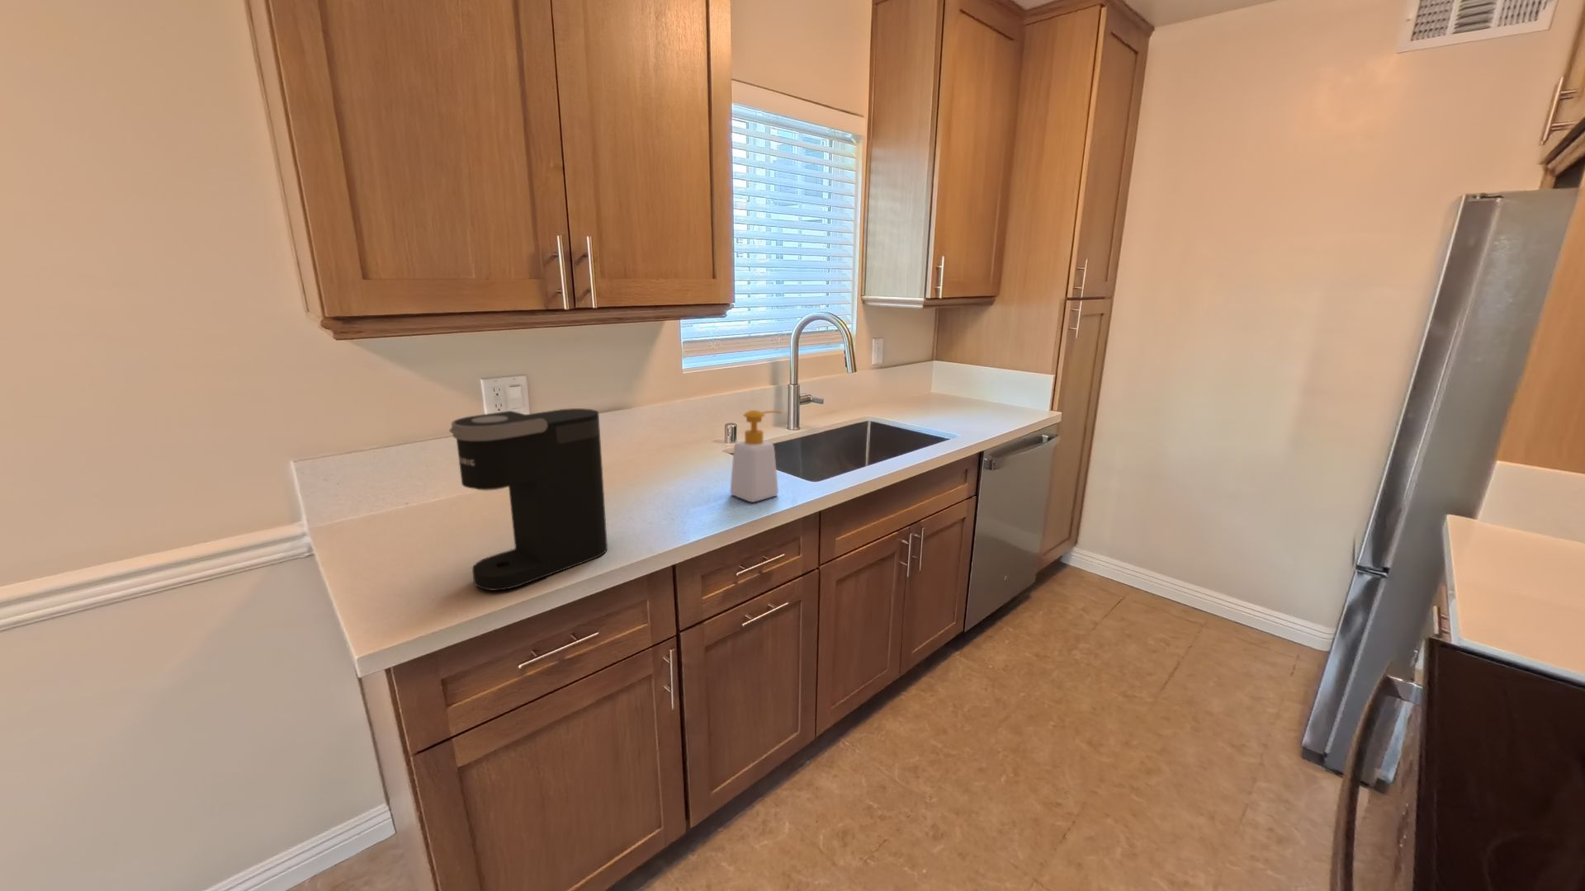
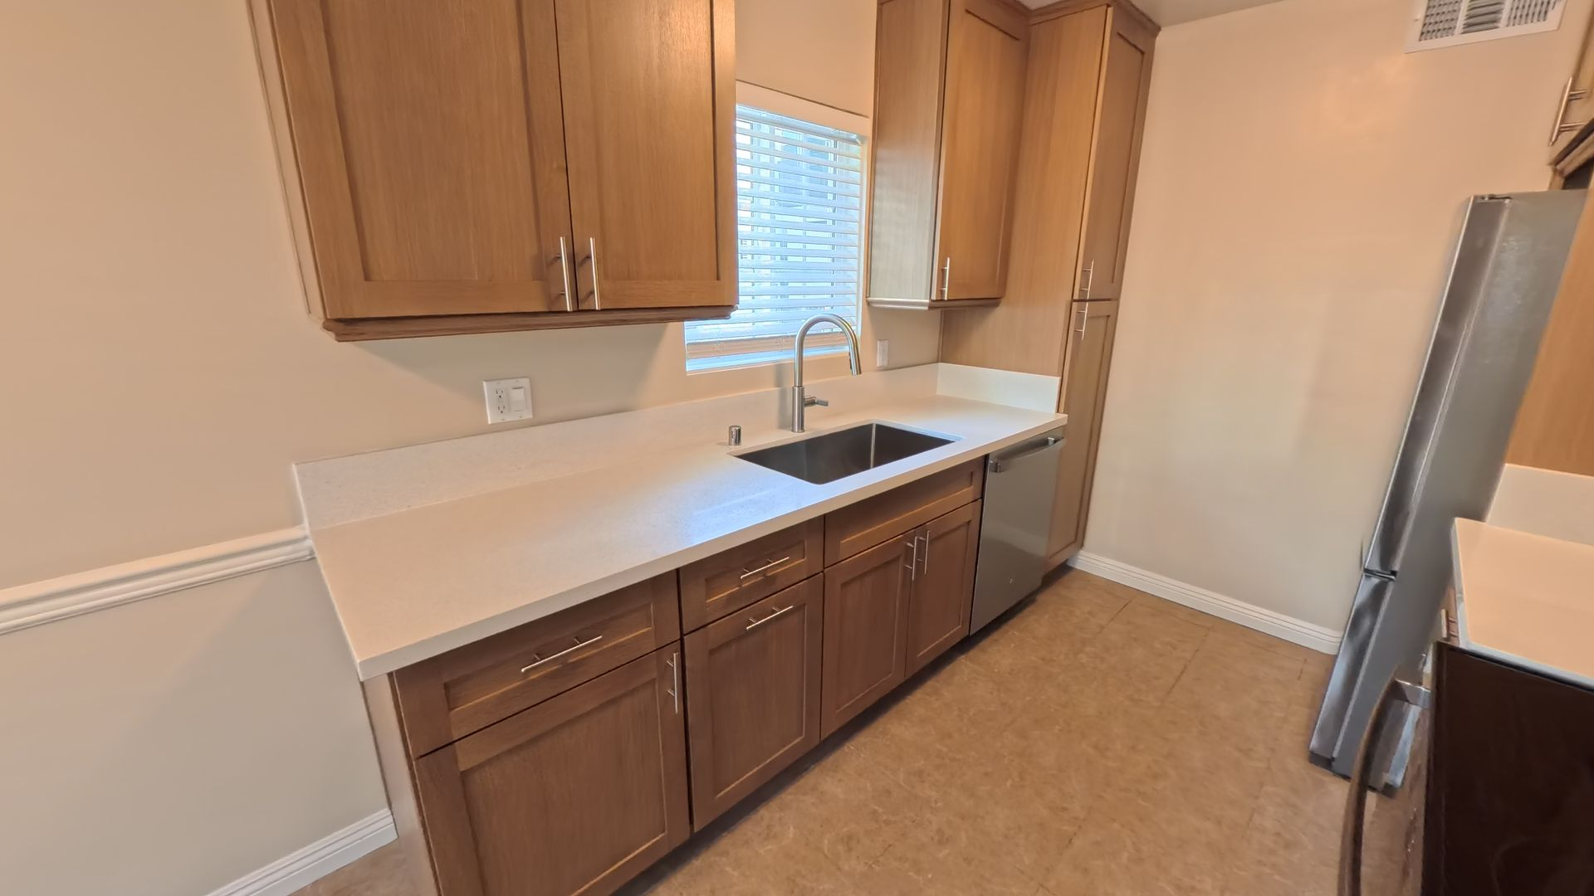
- soap bottle [729,409,783,504]
- coffee maker [449,408,609,592]
